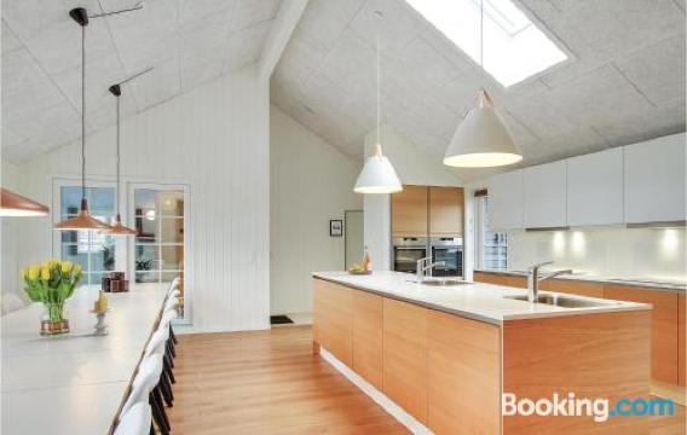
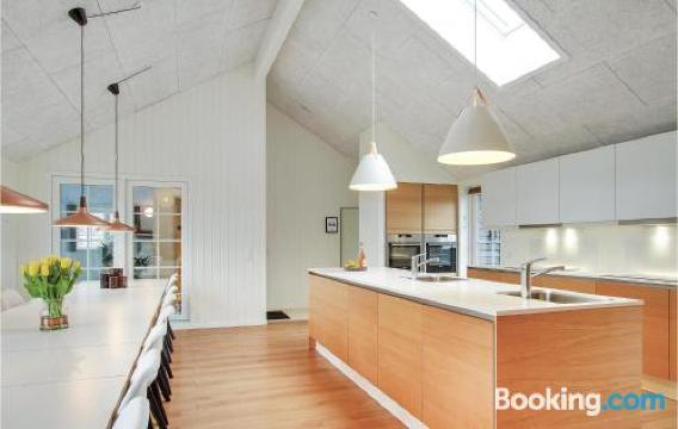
- candle [87,289,115,337]
